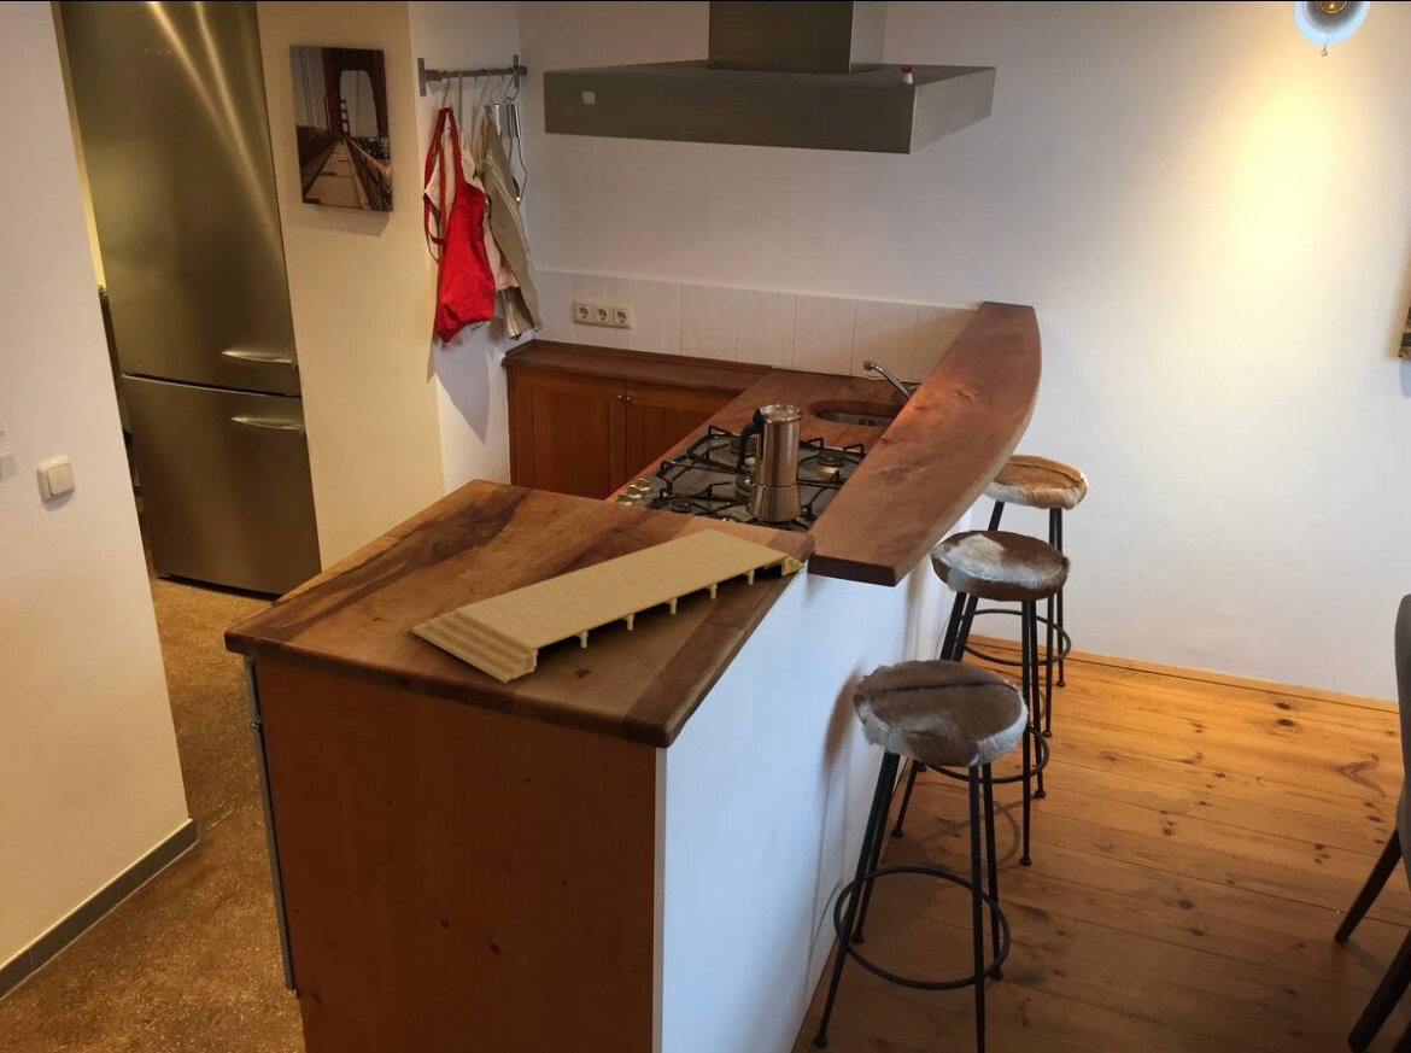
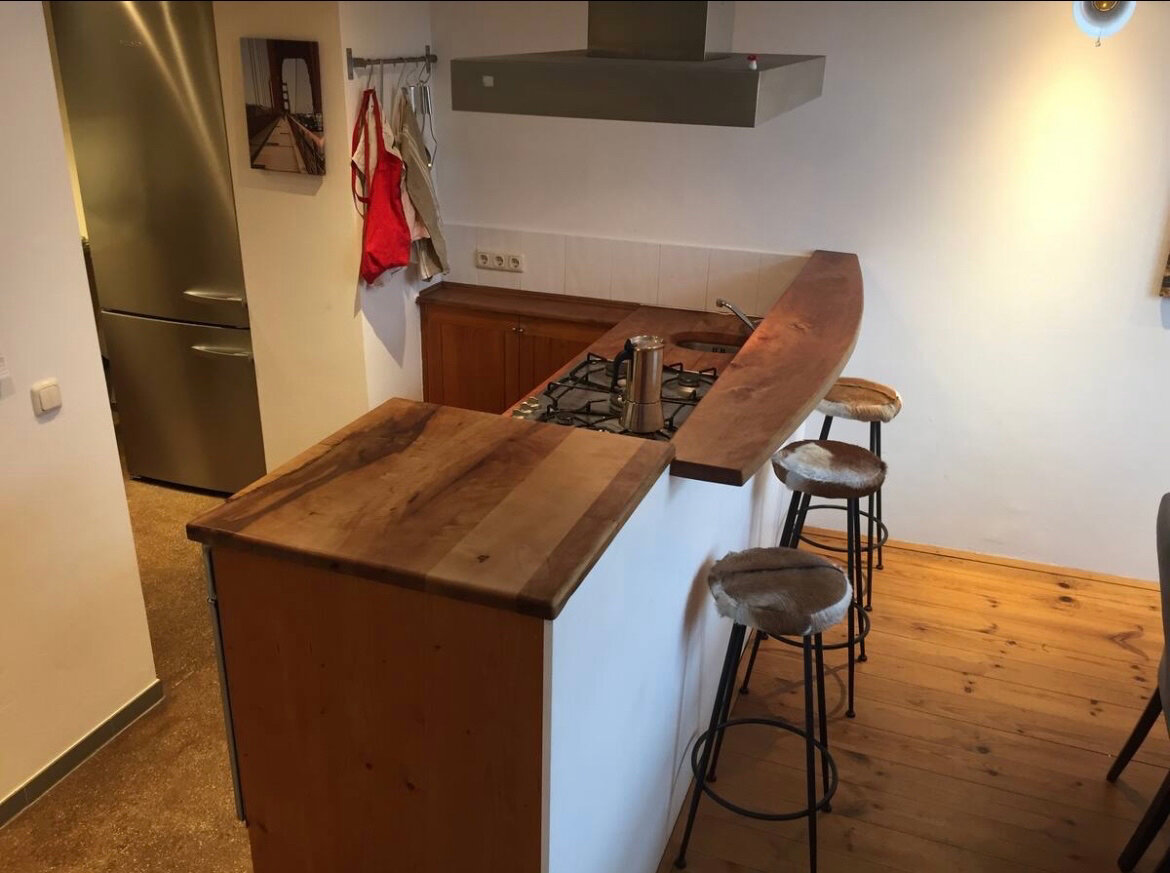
- cutting board [411,527,806,684]
